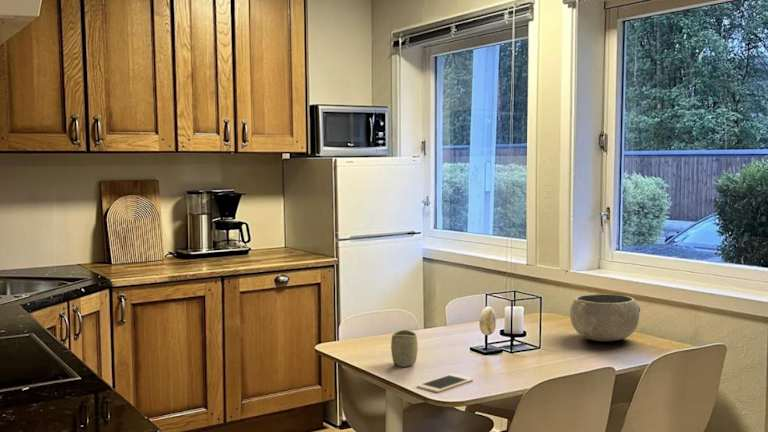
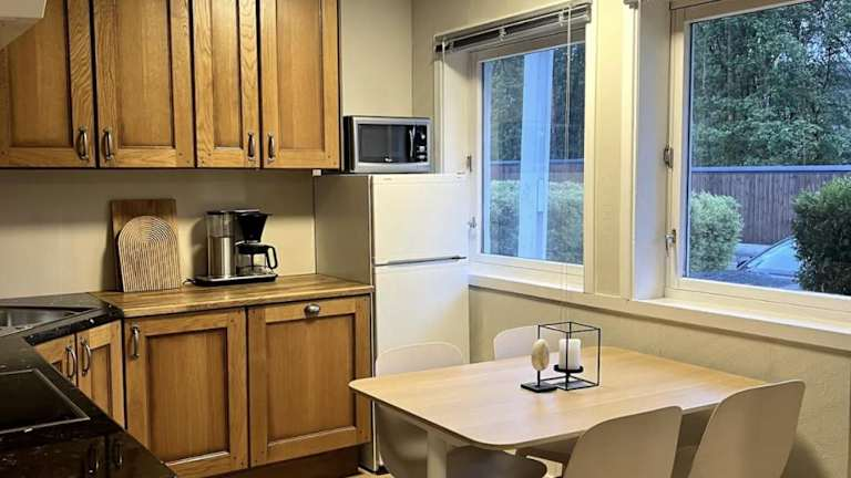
- cell phone [416,373,474,393]
- bowl [569,293,641,342]
- cup [390,329,419,368]
